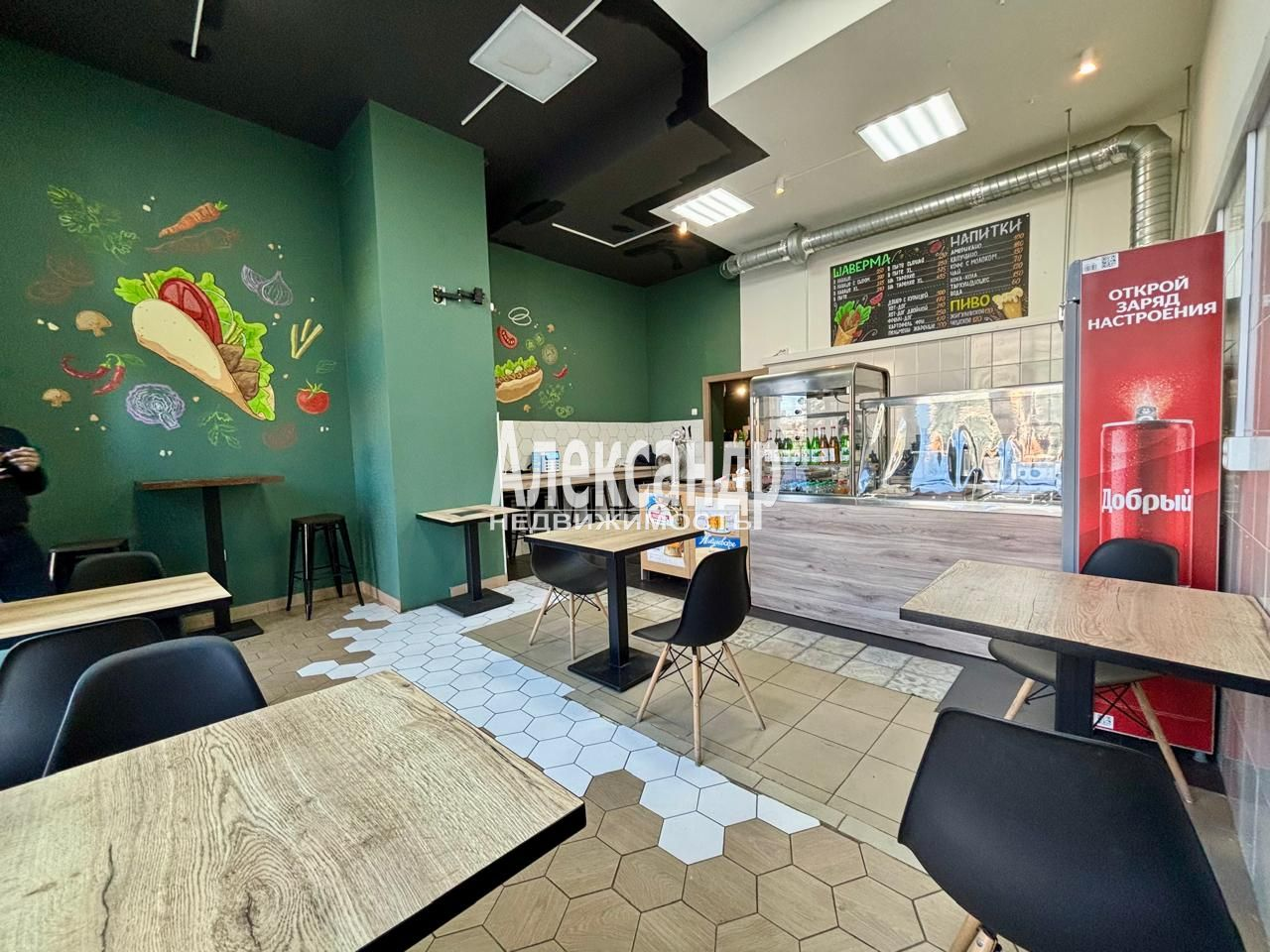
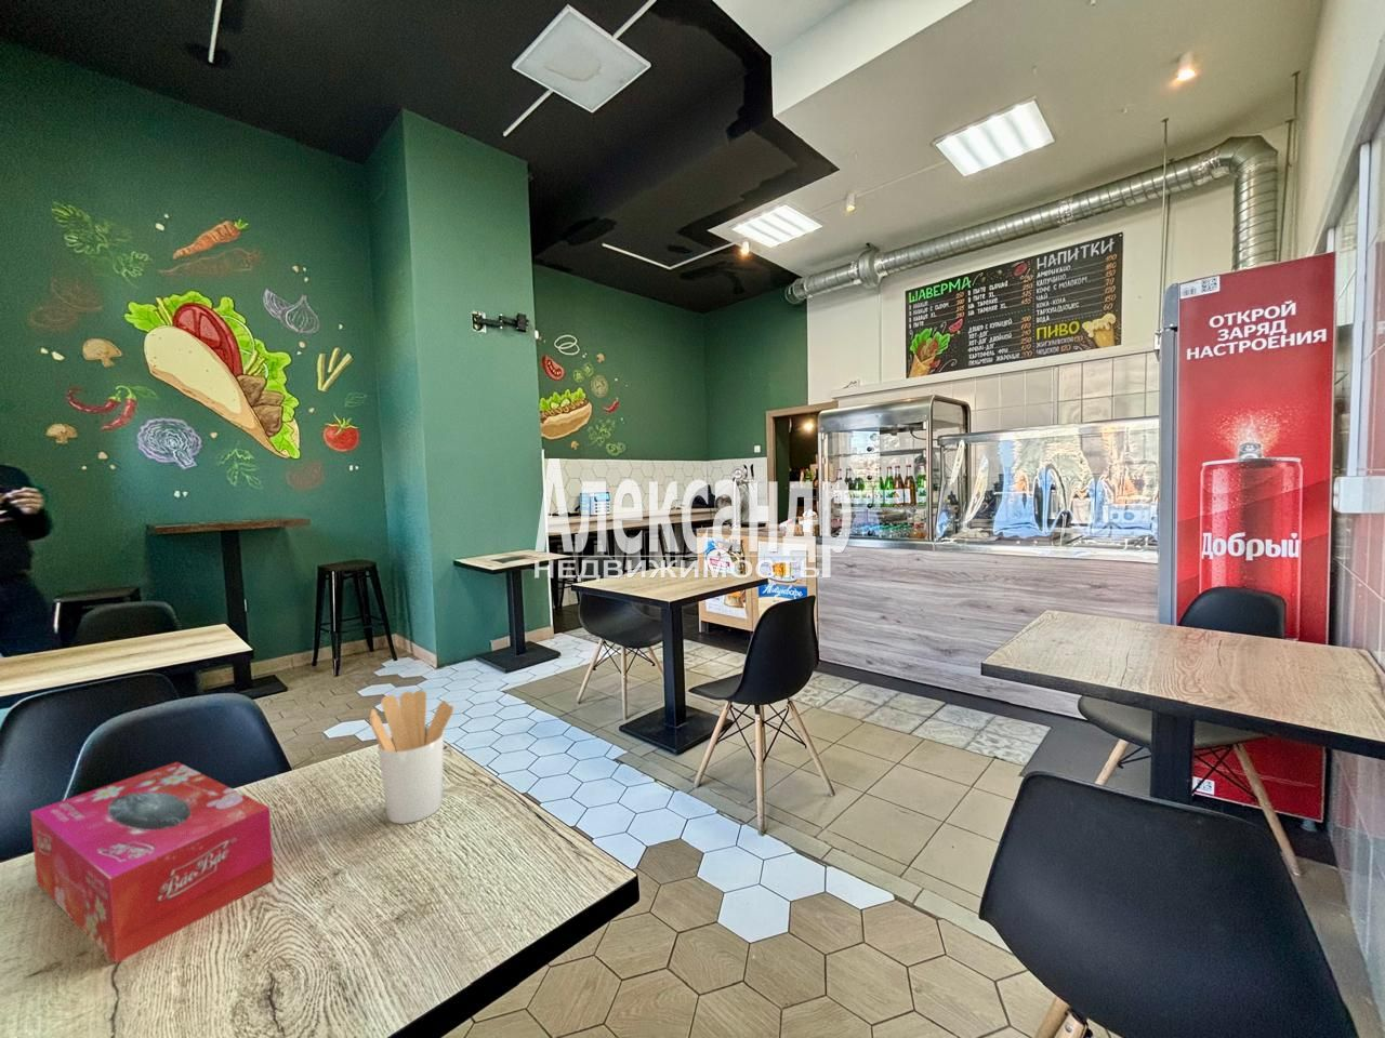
+ tissue box [29,761,275,965]
+ utensil holder [369,689,455,825]
